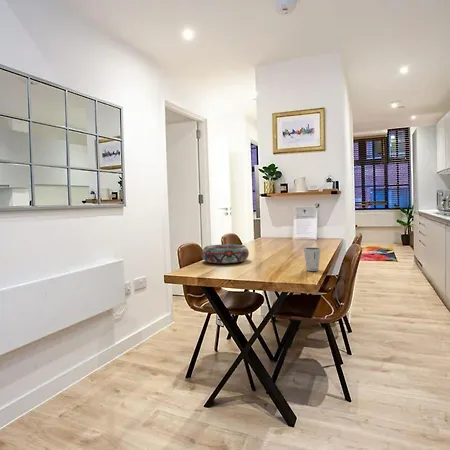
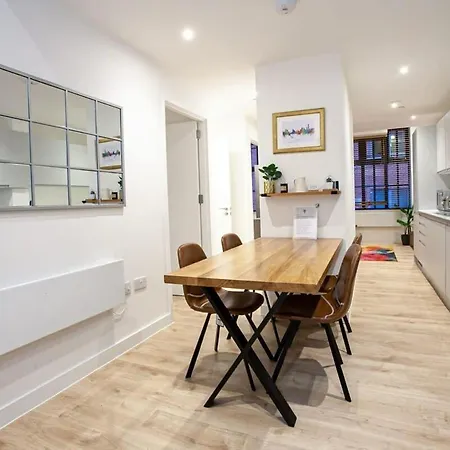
- dixie cup [303,247,322,272]
- decorative bowl [201,243,250,265]
